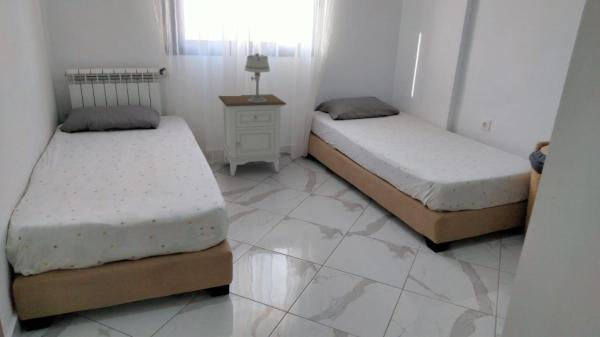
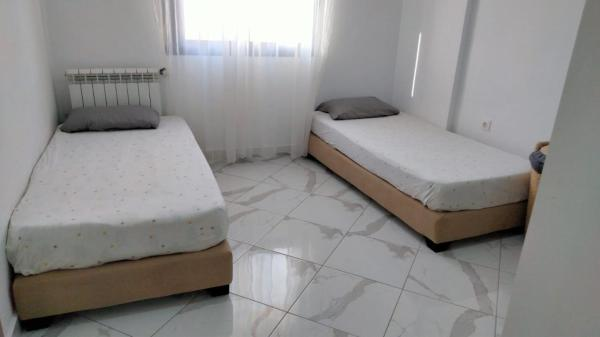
- table lamp [243,52,271,102]
- nightstand [218,93,287,177]
